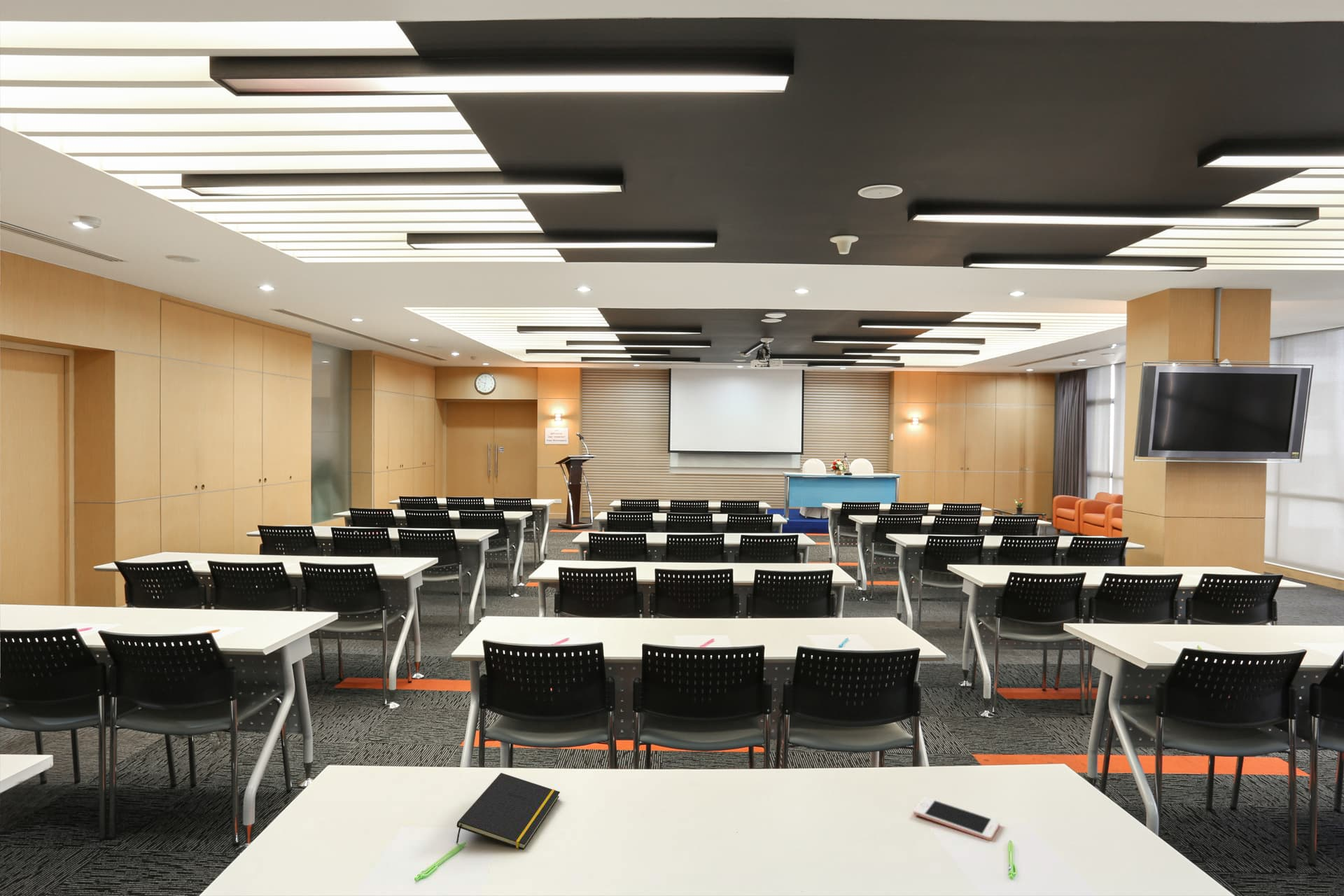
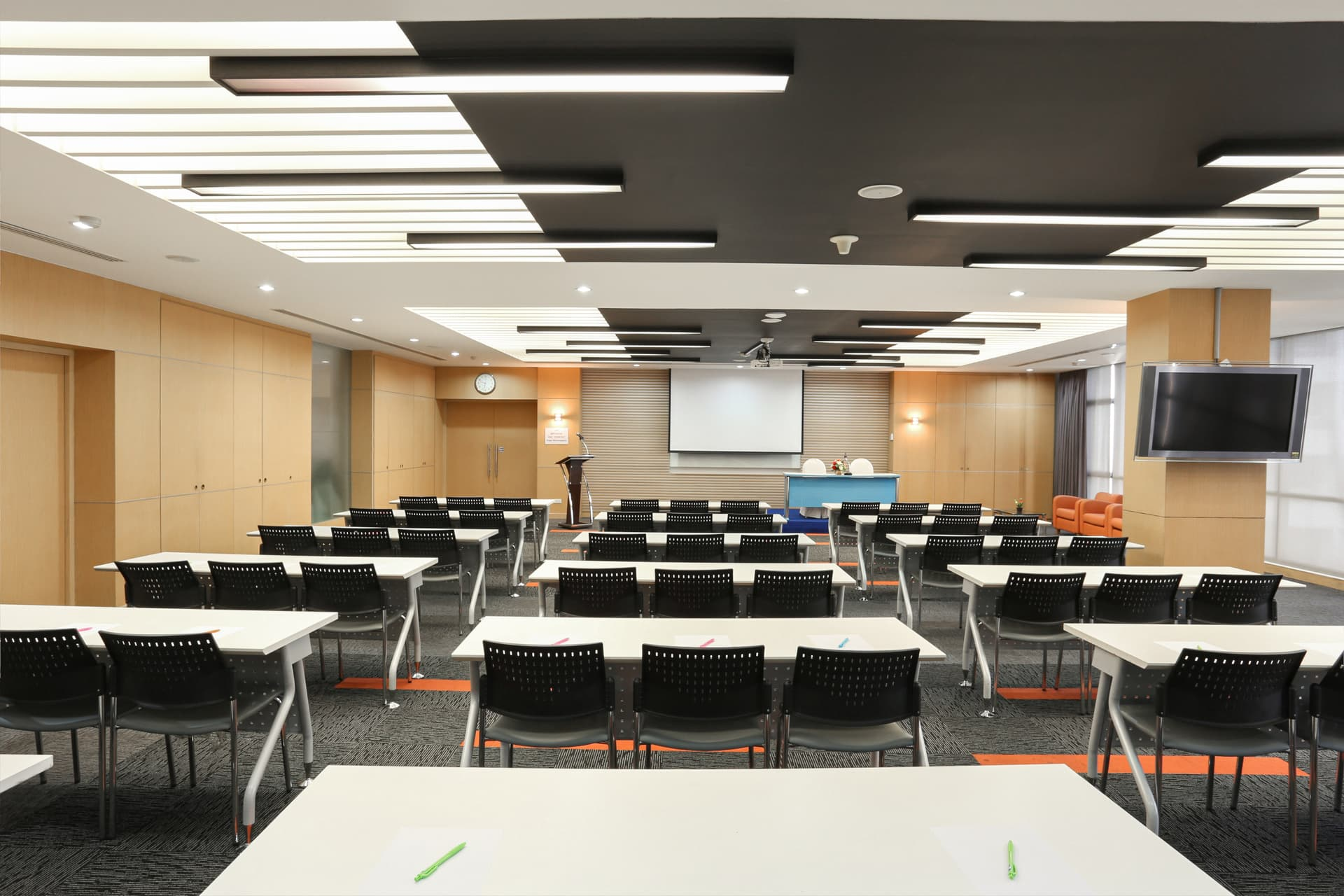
- cell phone [913,796,1000,841]
- notepad [456,772,561,851]
